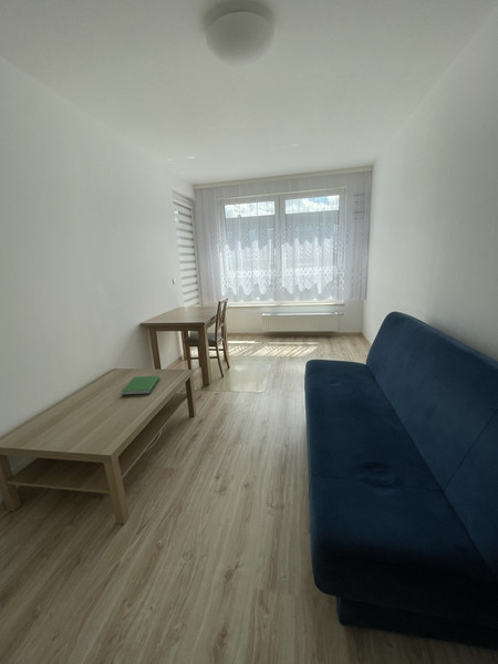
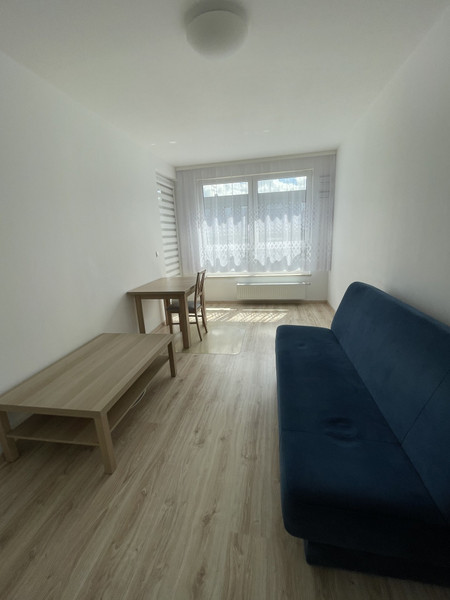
- hardcover book [121,375,160,396]
